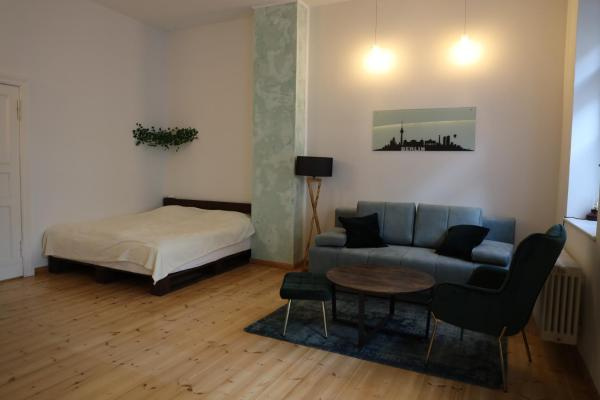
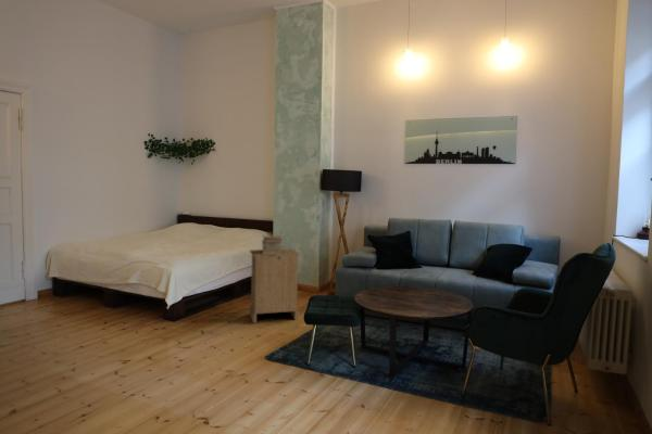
+ book stack [261,235,284,254]
+ cabinet [248,248,301,324]
